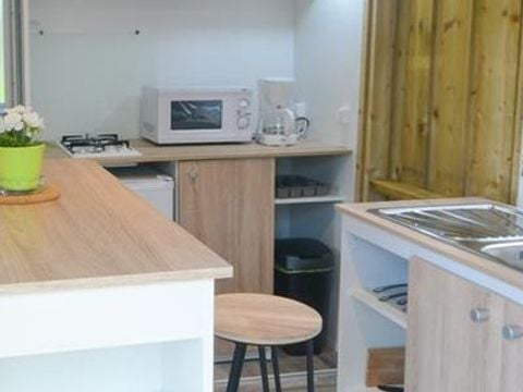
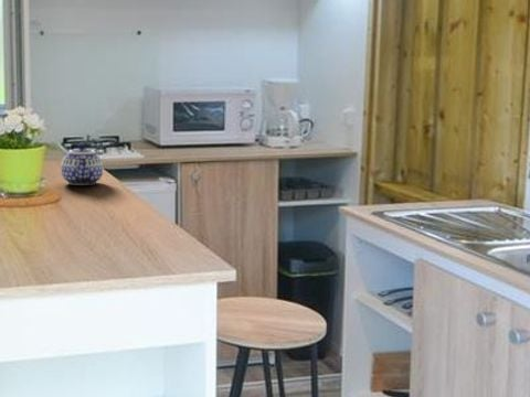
+ teapot [60,142,104,186]
